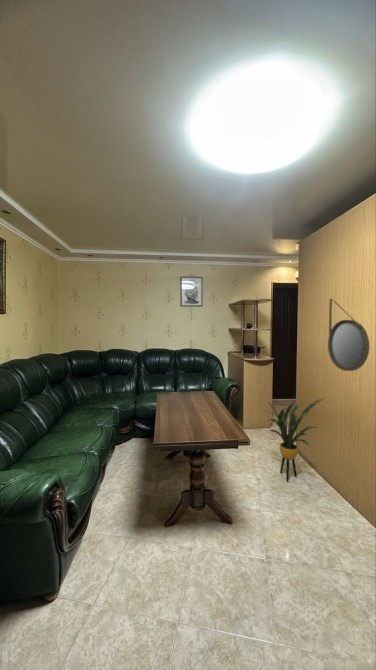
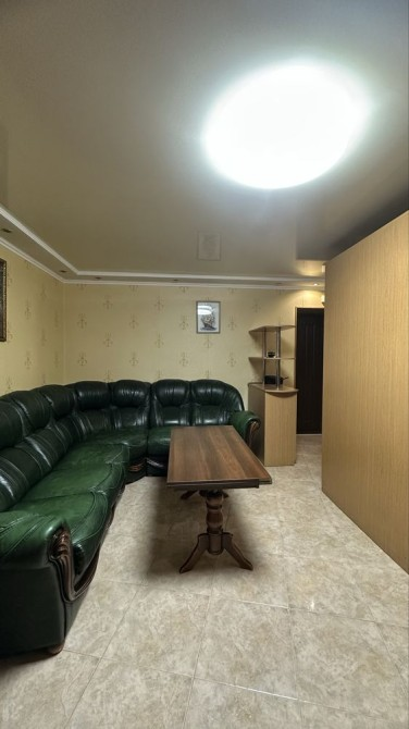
- home mirror [327,298,371,372]
- house plant [264,397,326,482]
